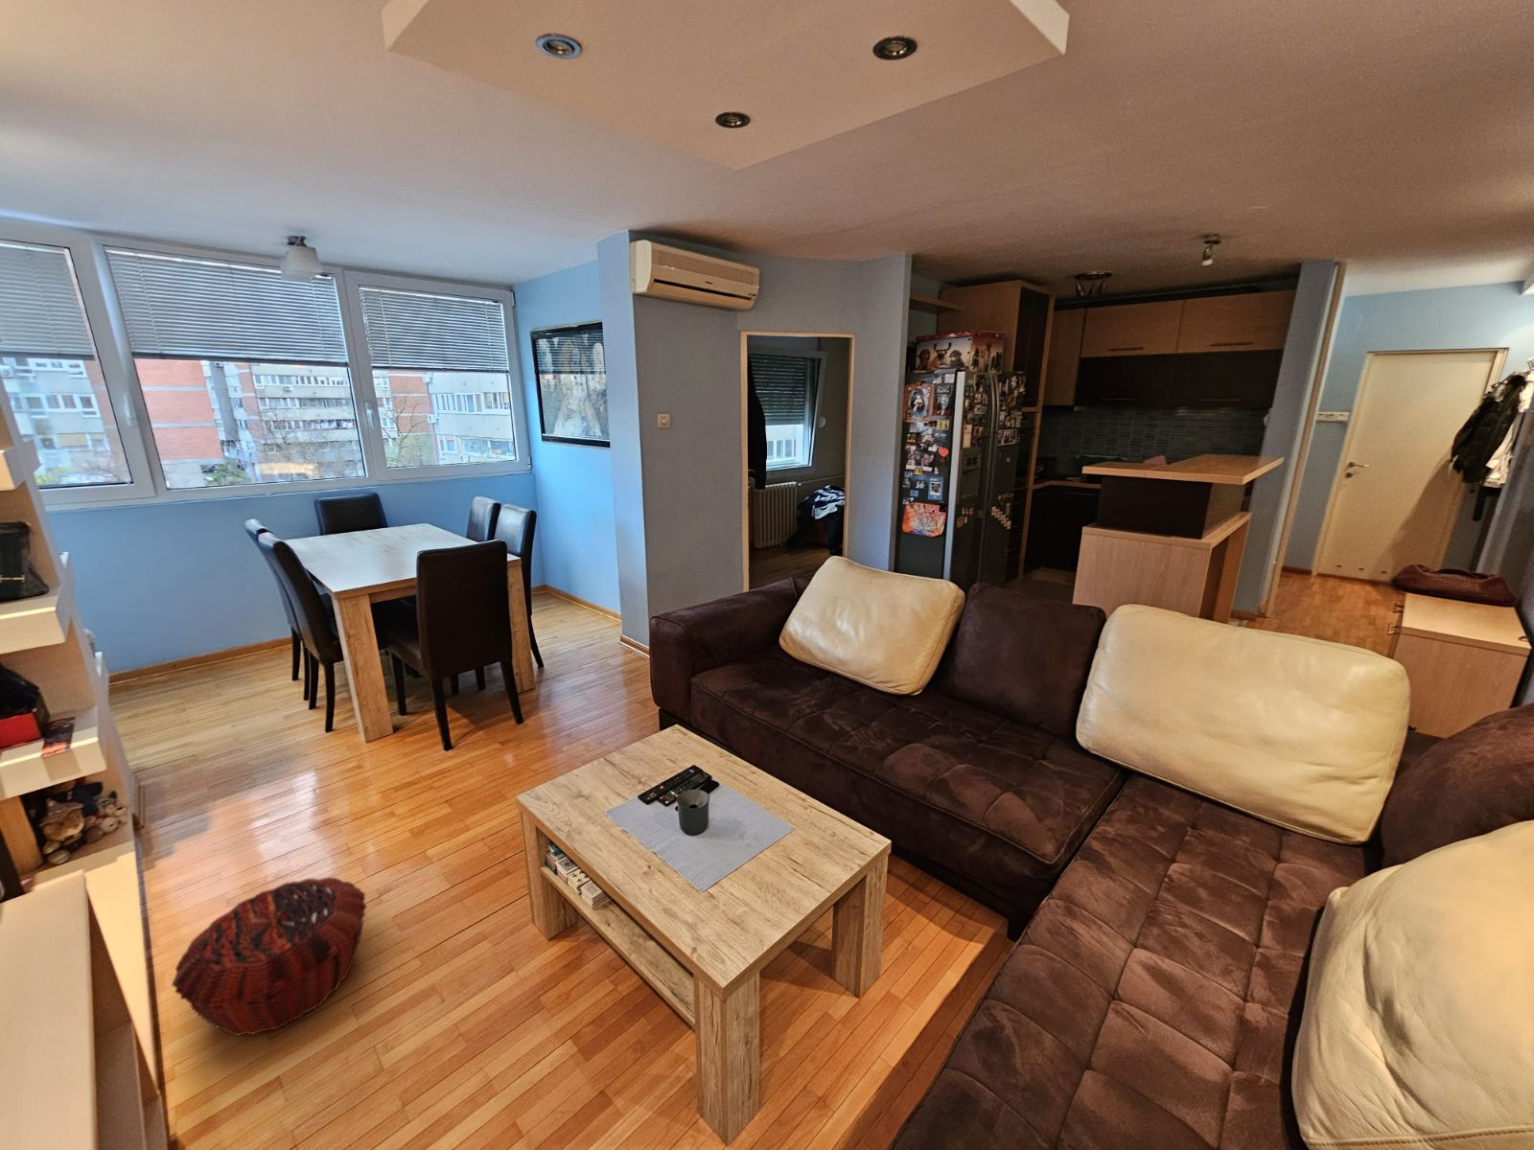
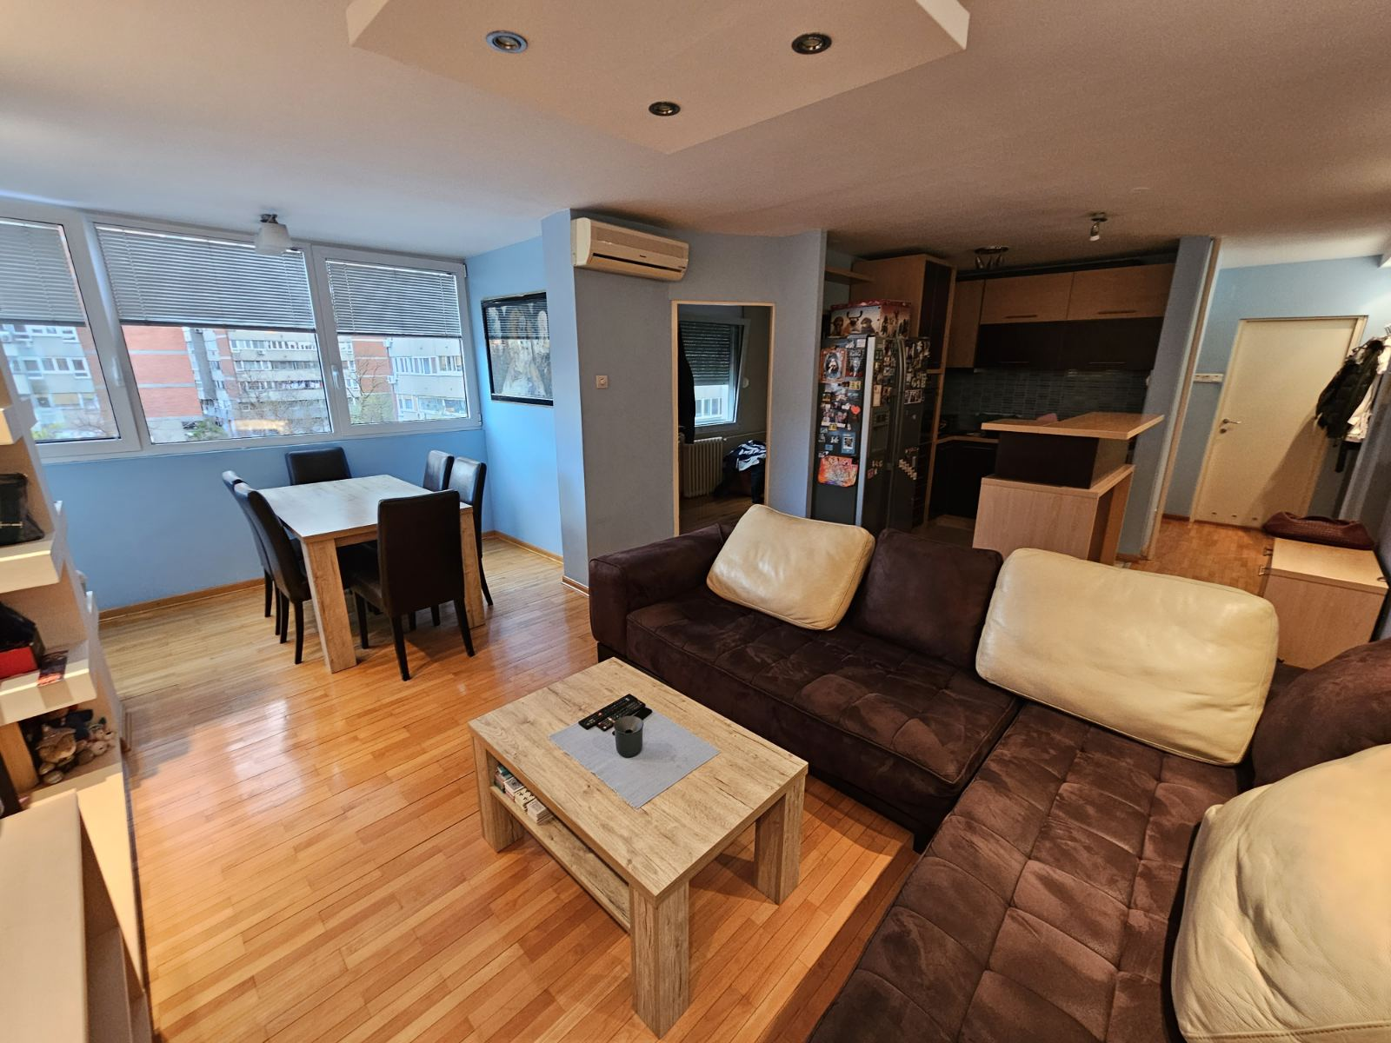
- woven basket [170,877,368,1036]
